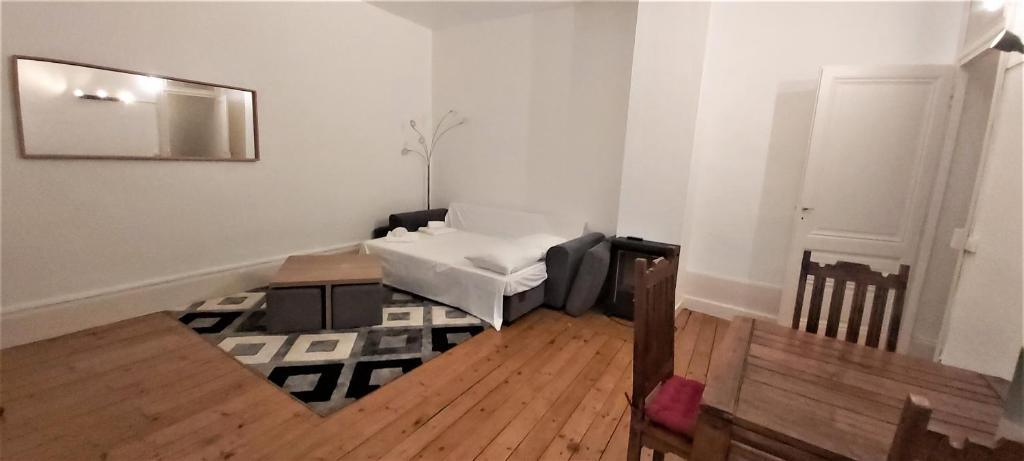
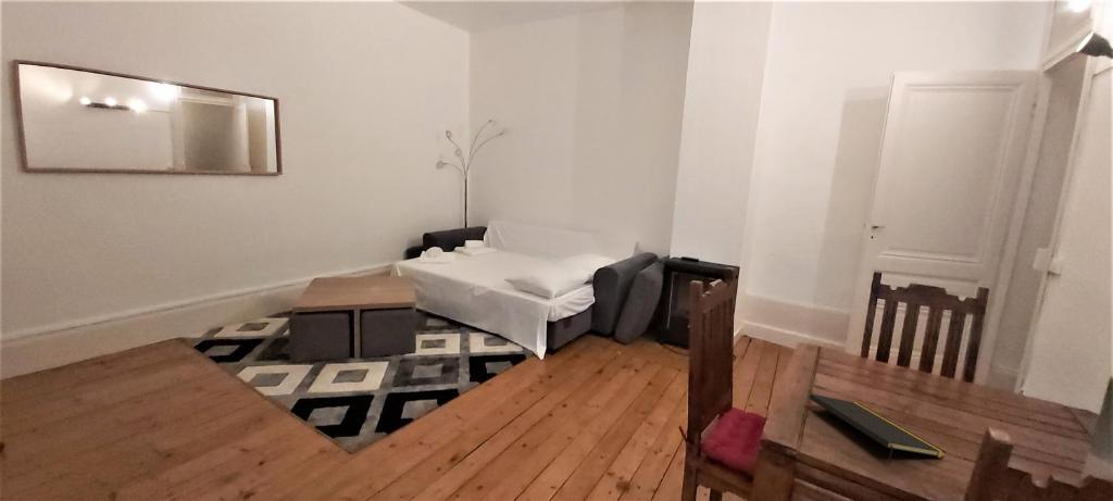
+ notepad [809,393,948,464]
